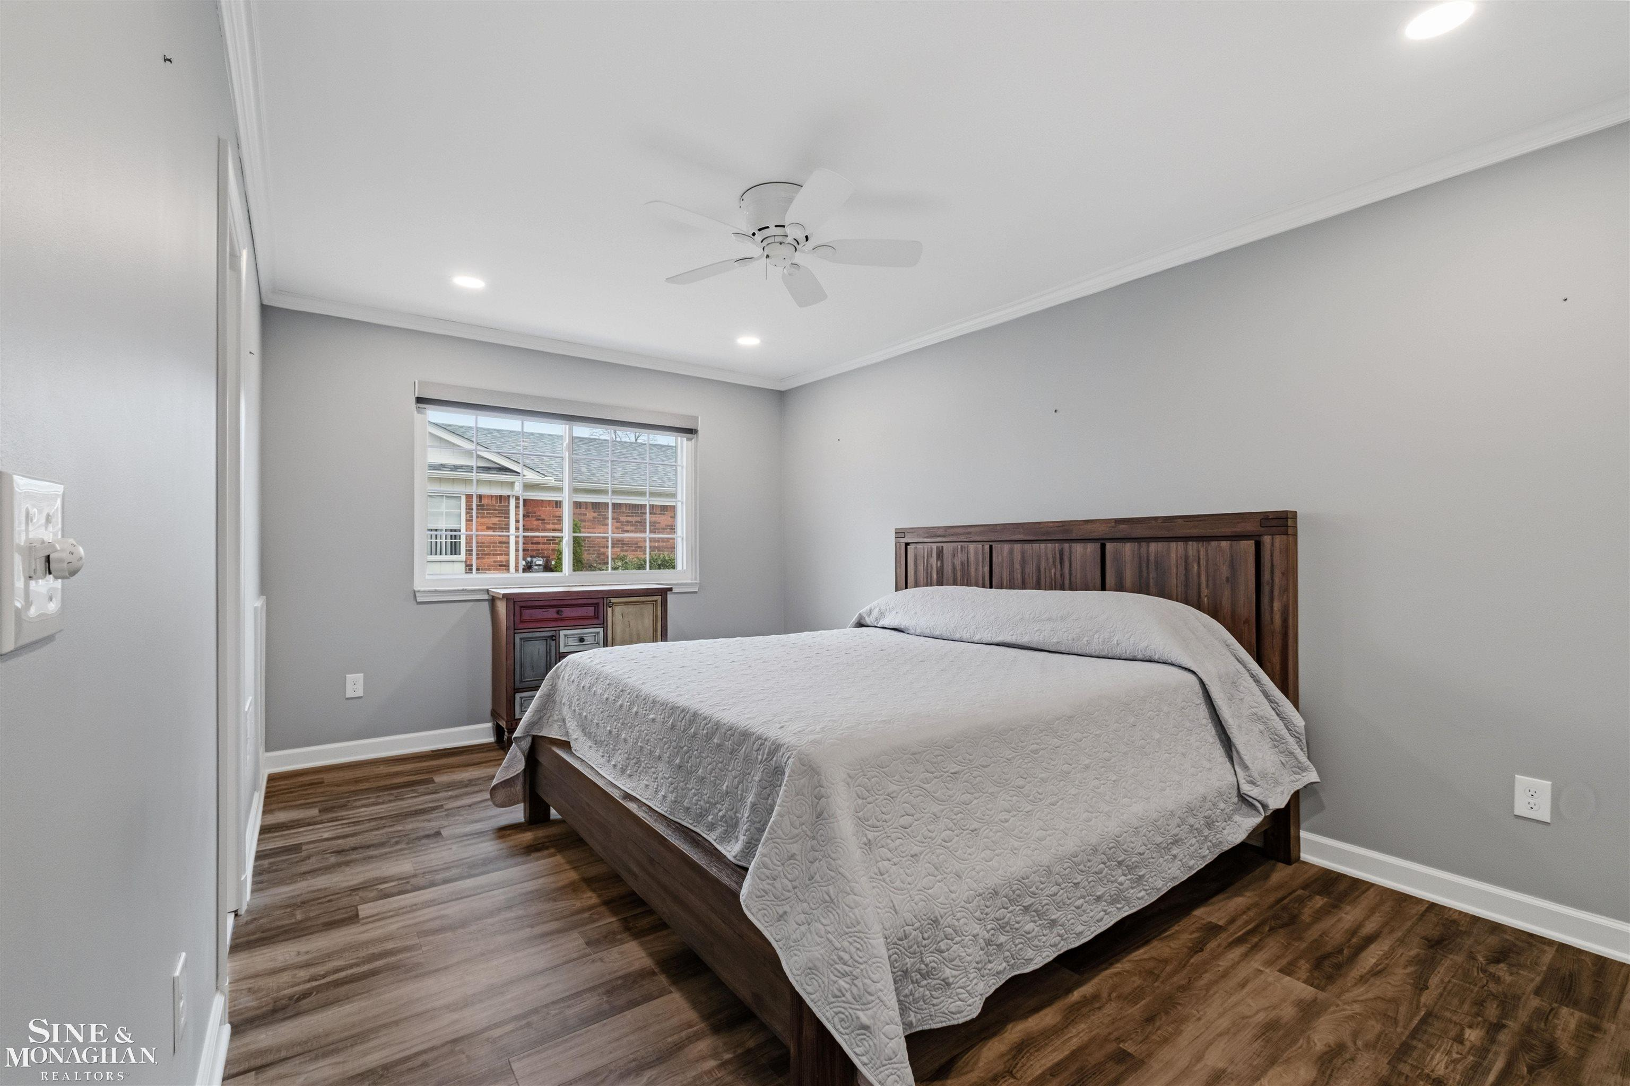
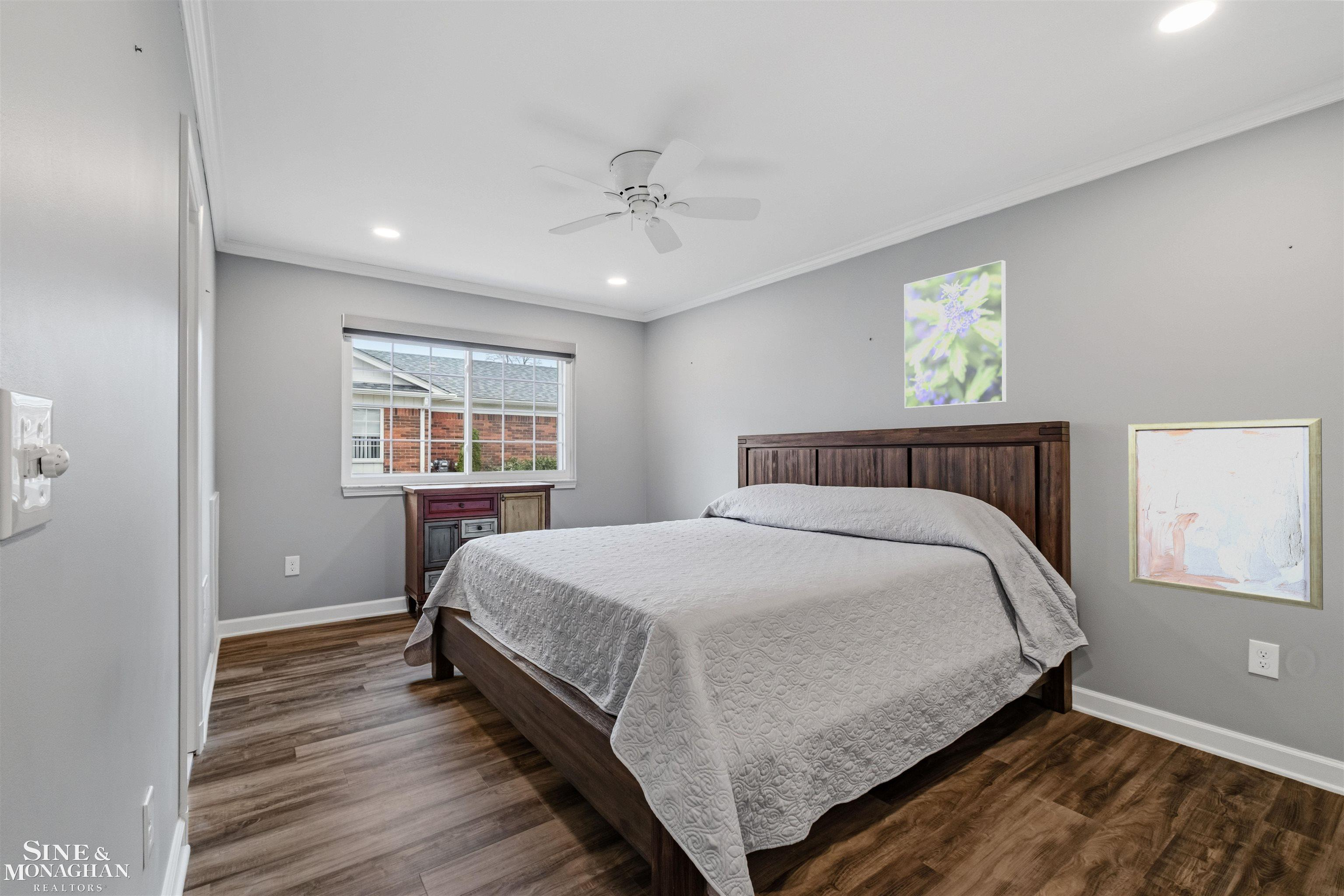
+ wall art [1128,418,1323,611]
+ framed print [904,259,1007,409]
